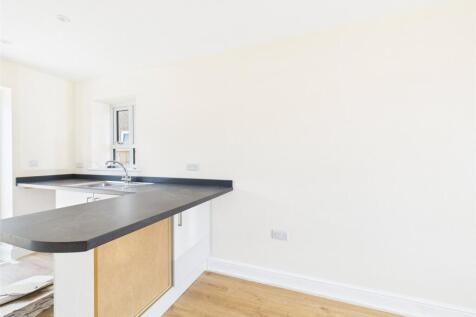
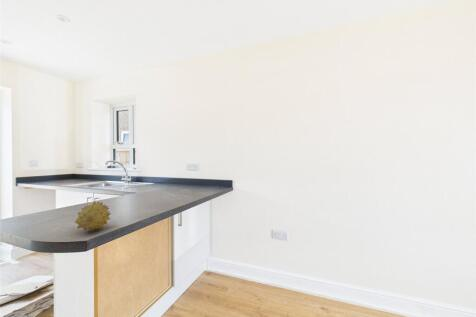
+ fruit [74,200,112,233]
